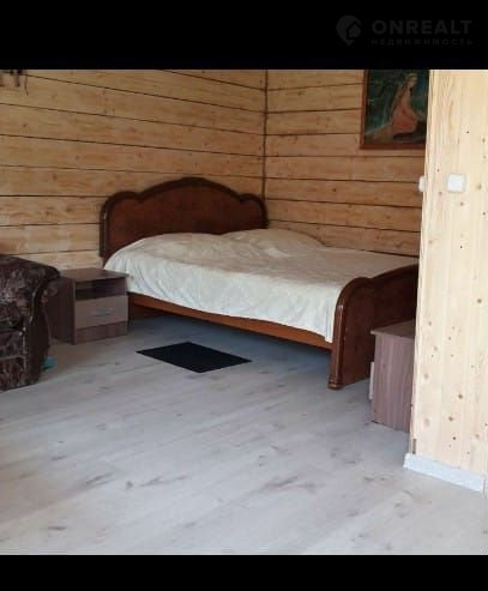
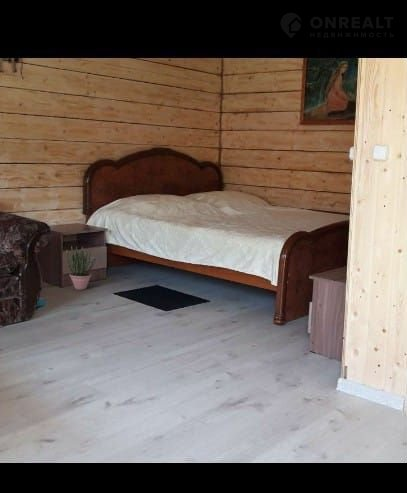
+ potted plant [65,245,97,291]
